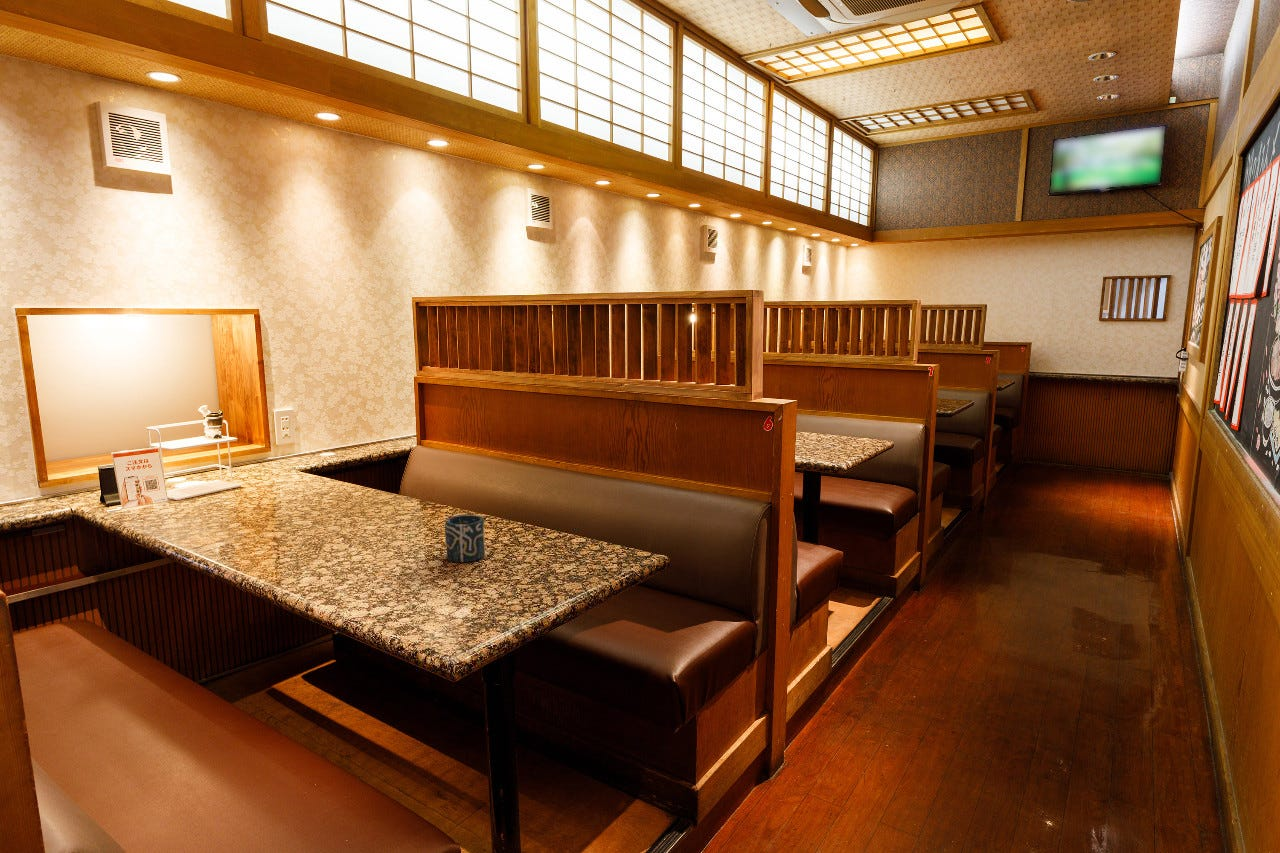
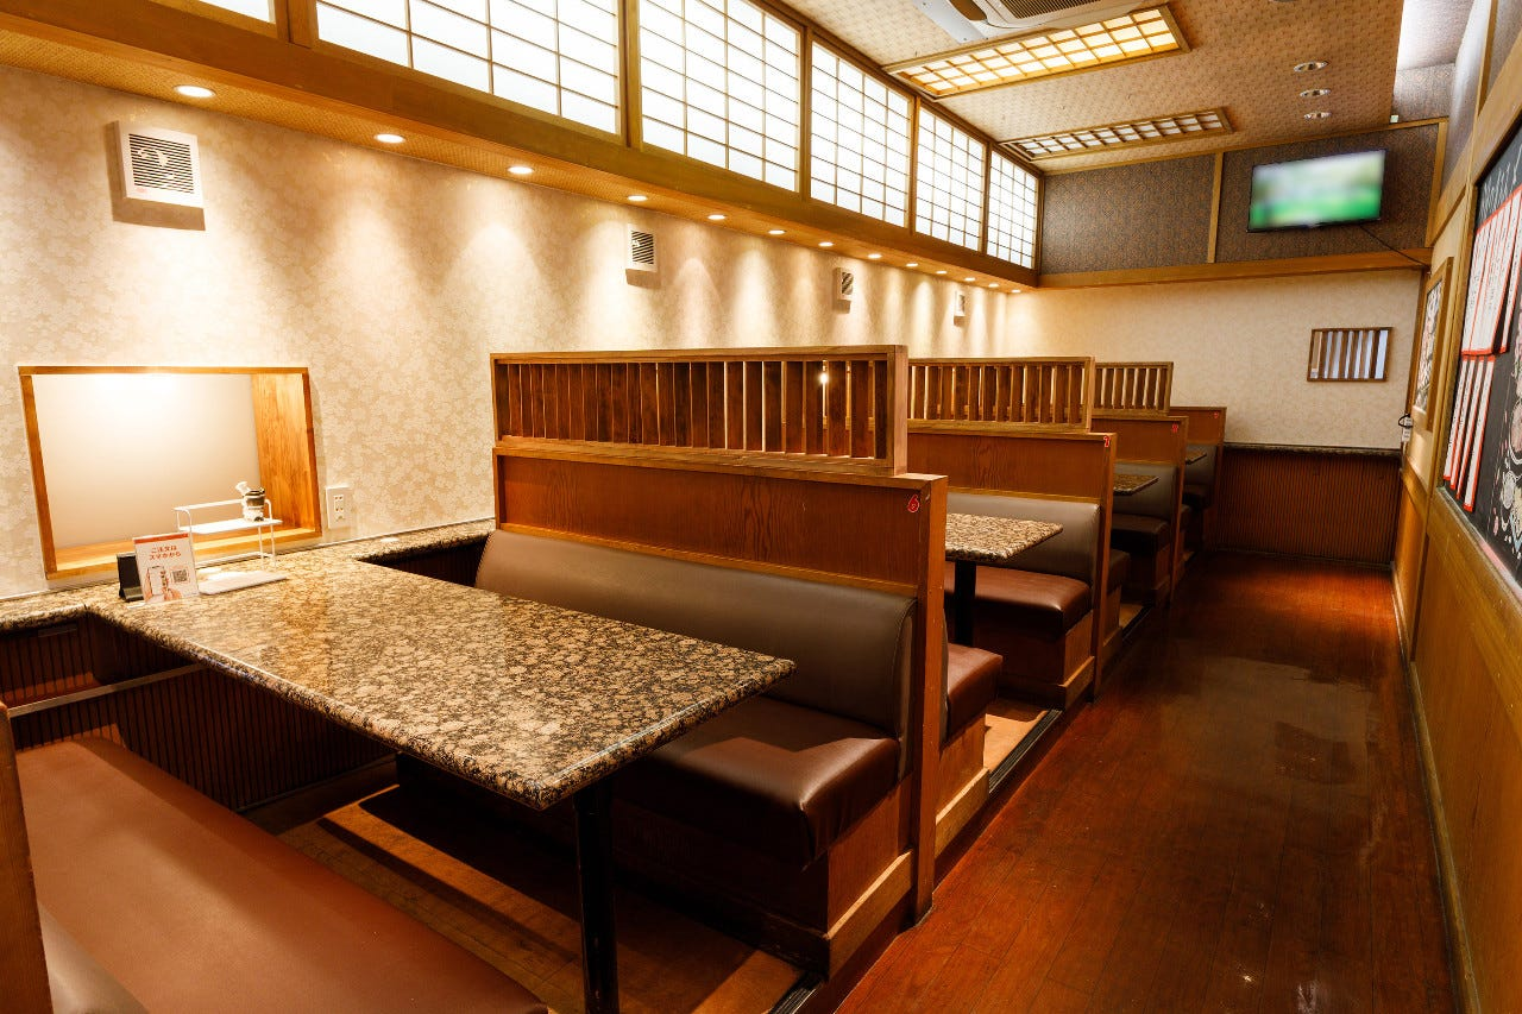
- cup [444,514,486,563]
